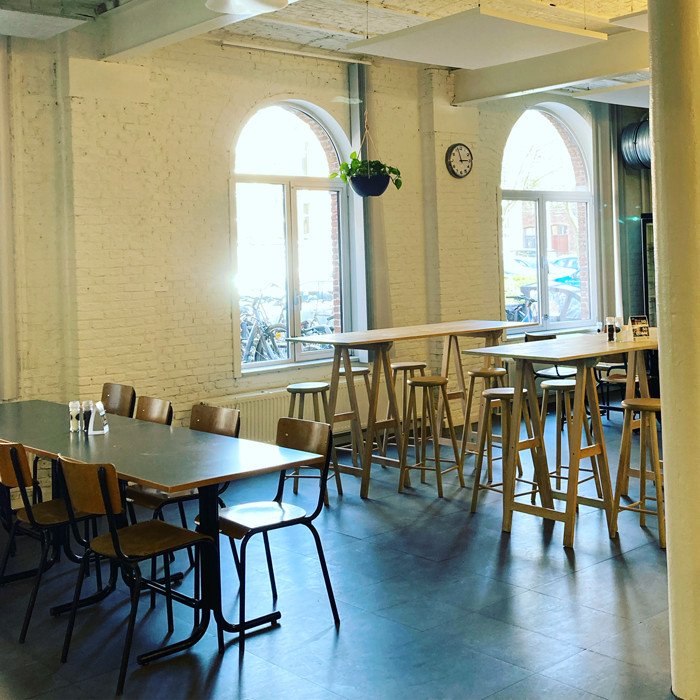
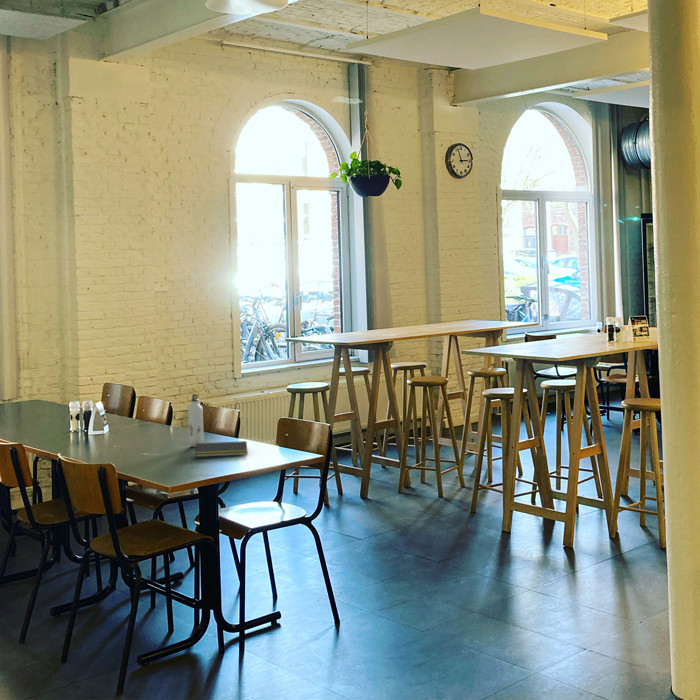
+ water bottle [187,393,205,448]
+ notepad [194,440,249,458]
